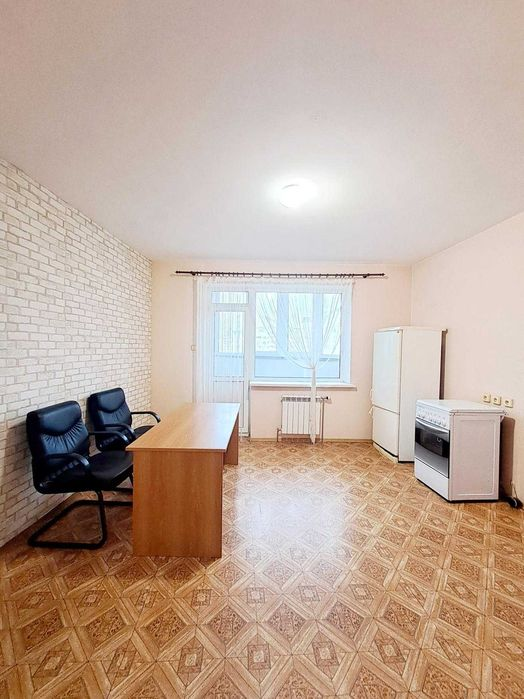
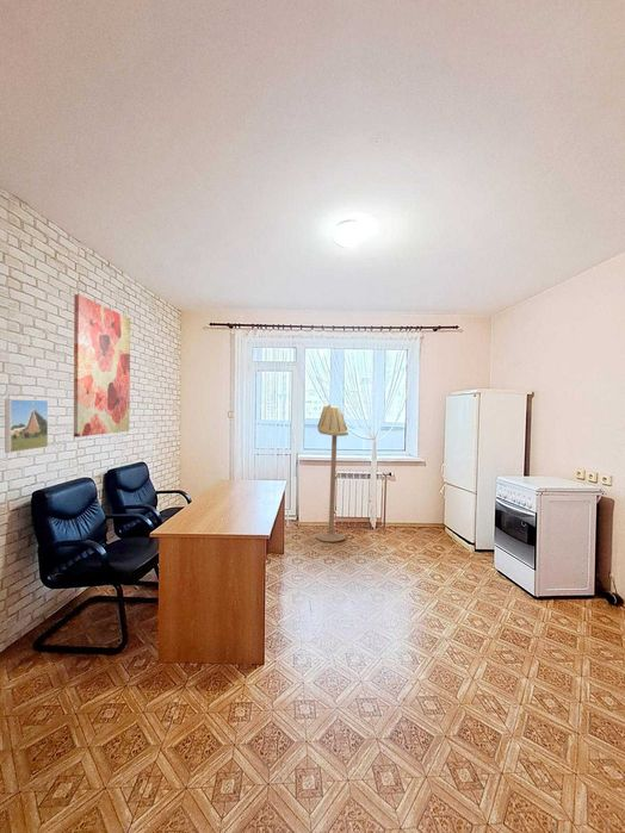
+ wall art [73,293,131,439]
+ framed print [4,398,49,454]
+ floor lamp [315,403,349,543]
